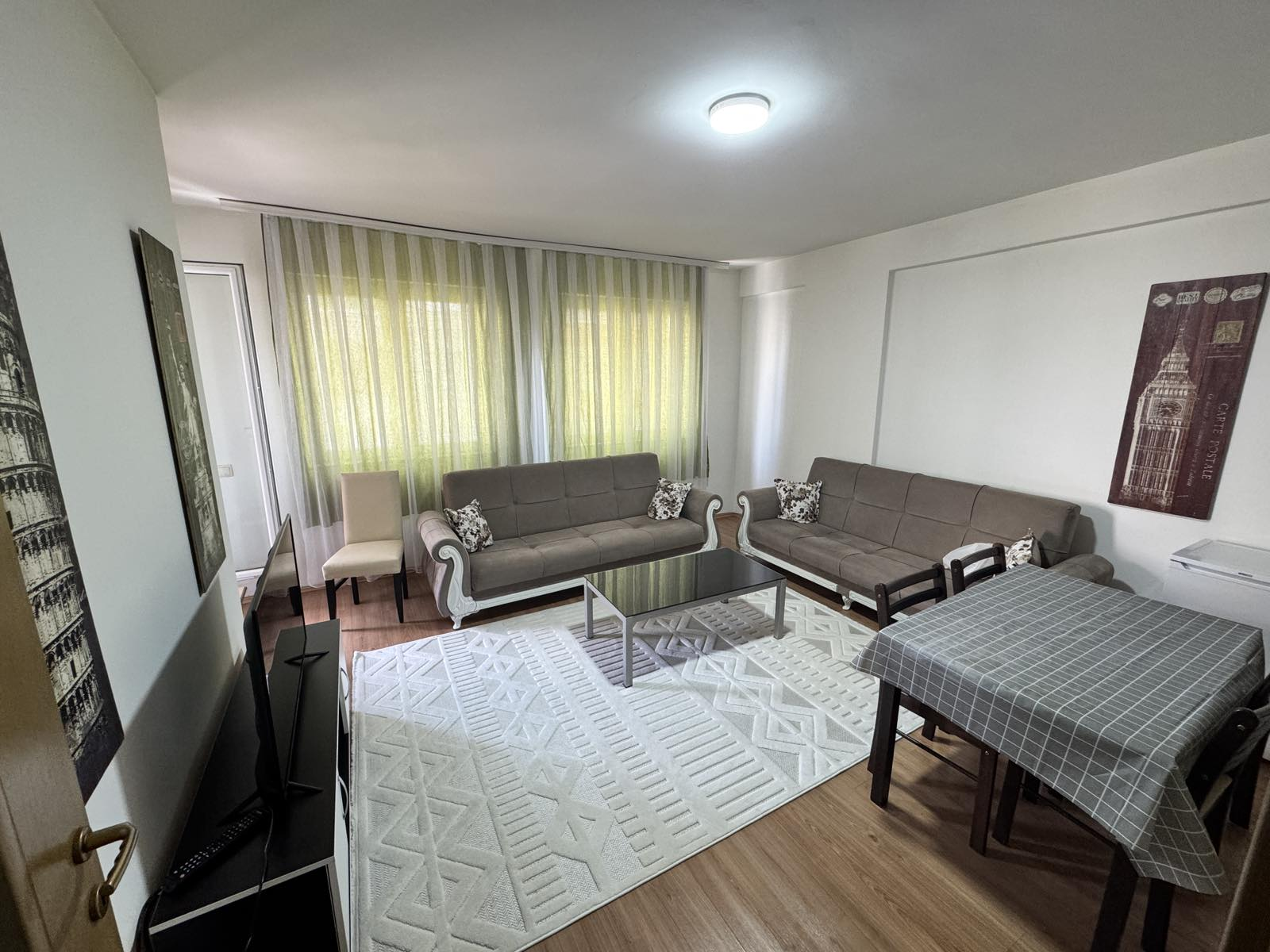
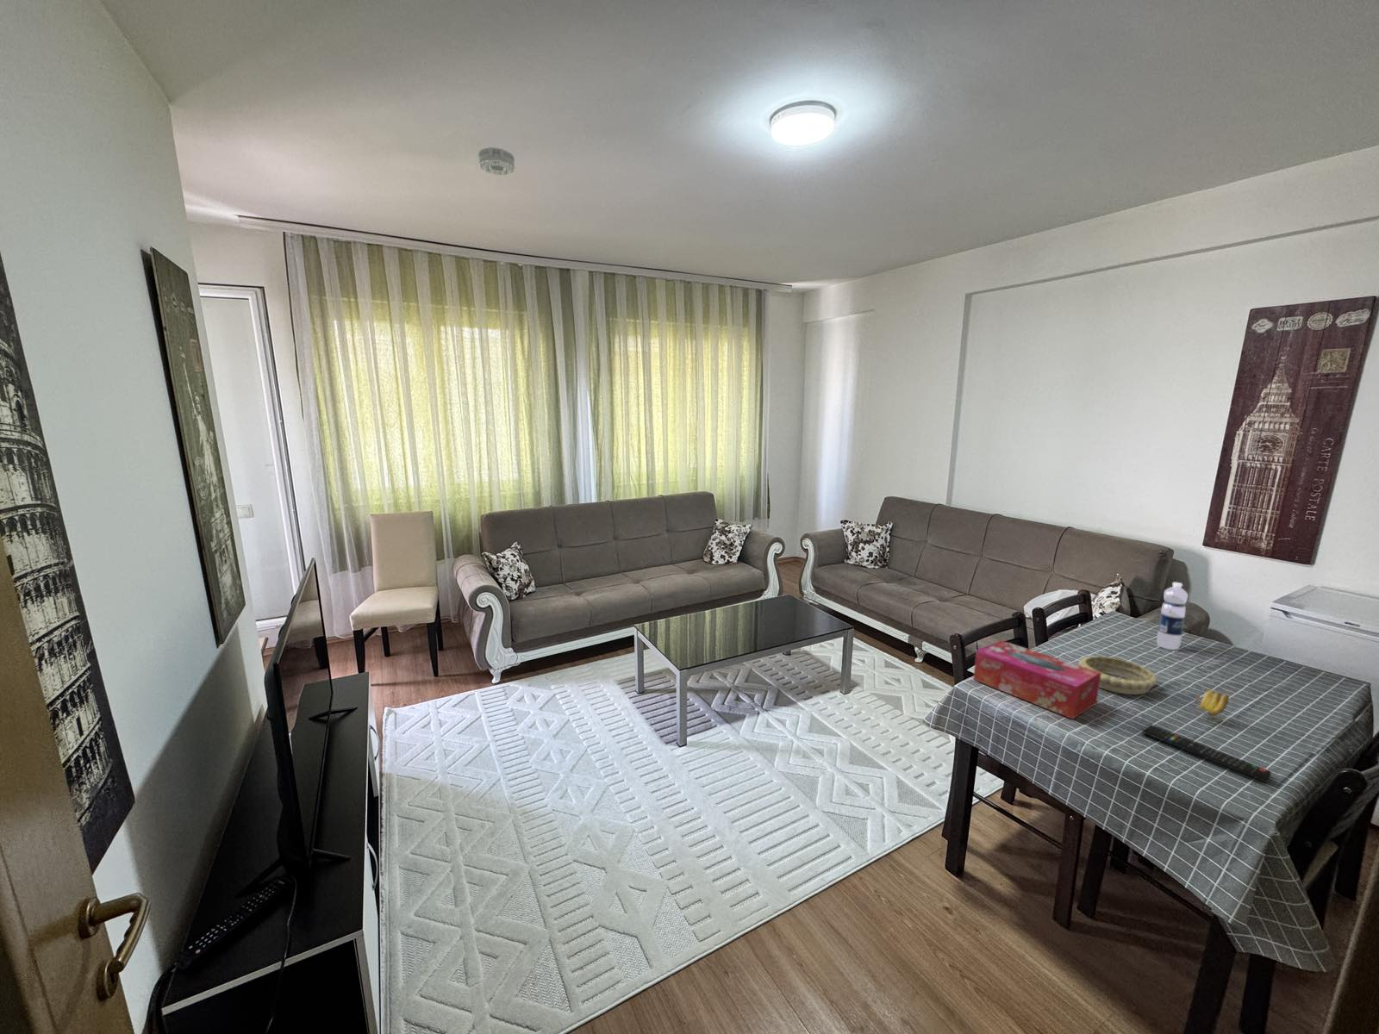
+ remote control [1141,723,1273,783]
+ water bottle [1155,582,1189,651]
+ tissue box [972,640,1101,720]
+ banana [1193,686,1230,718]
+ decorative bowl [1077,655,1159,695]
+ smoke detector [478,147,516,176]
